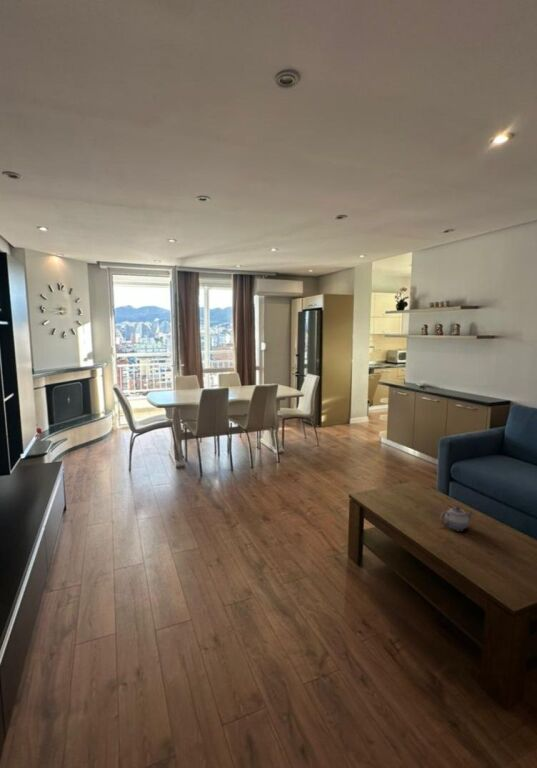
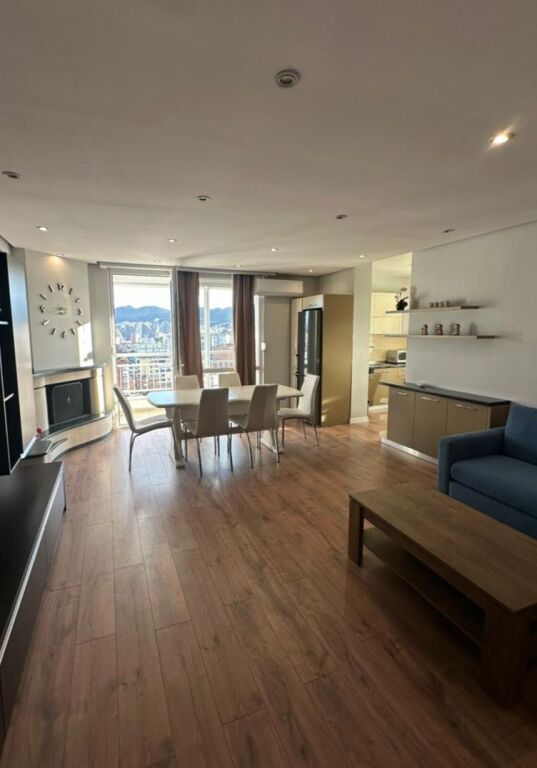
- teapot [439,506,475,532]
